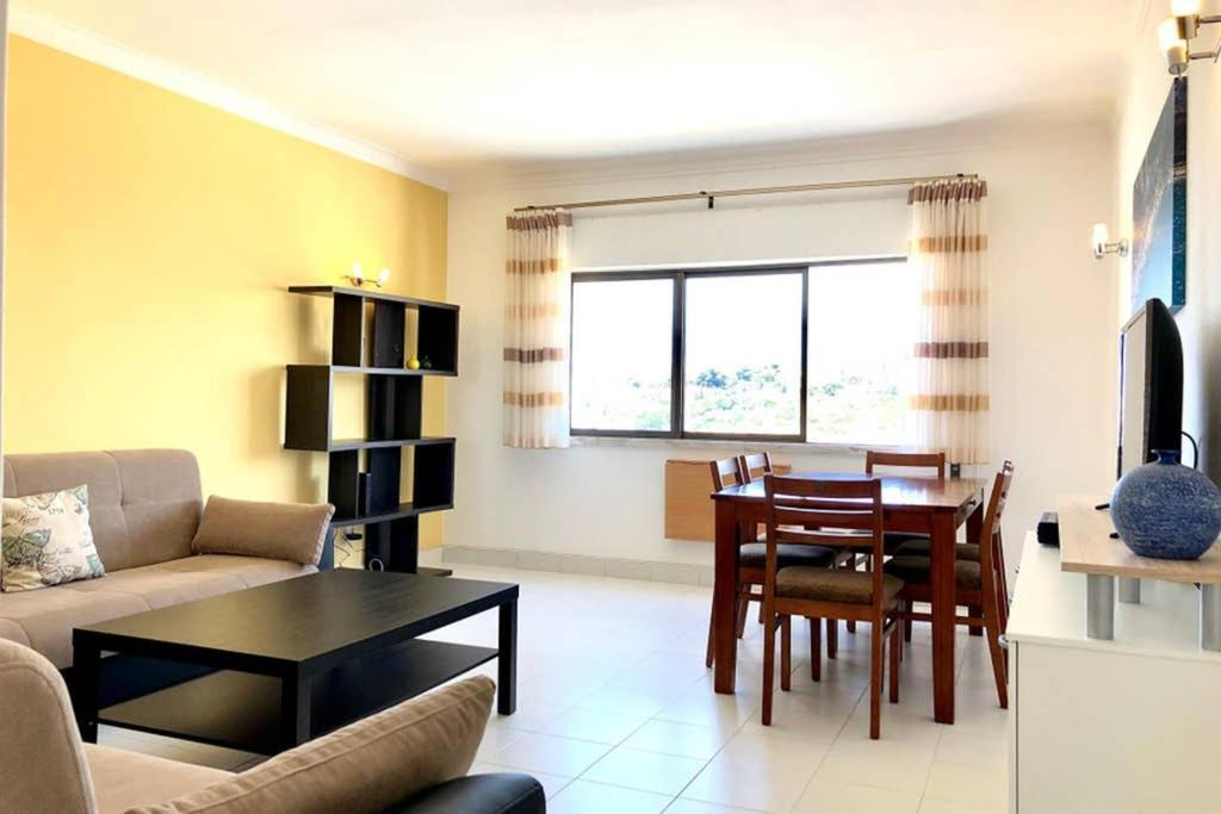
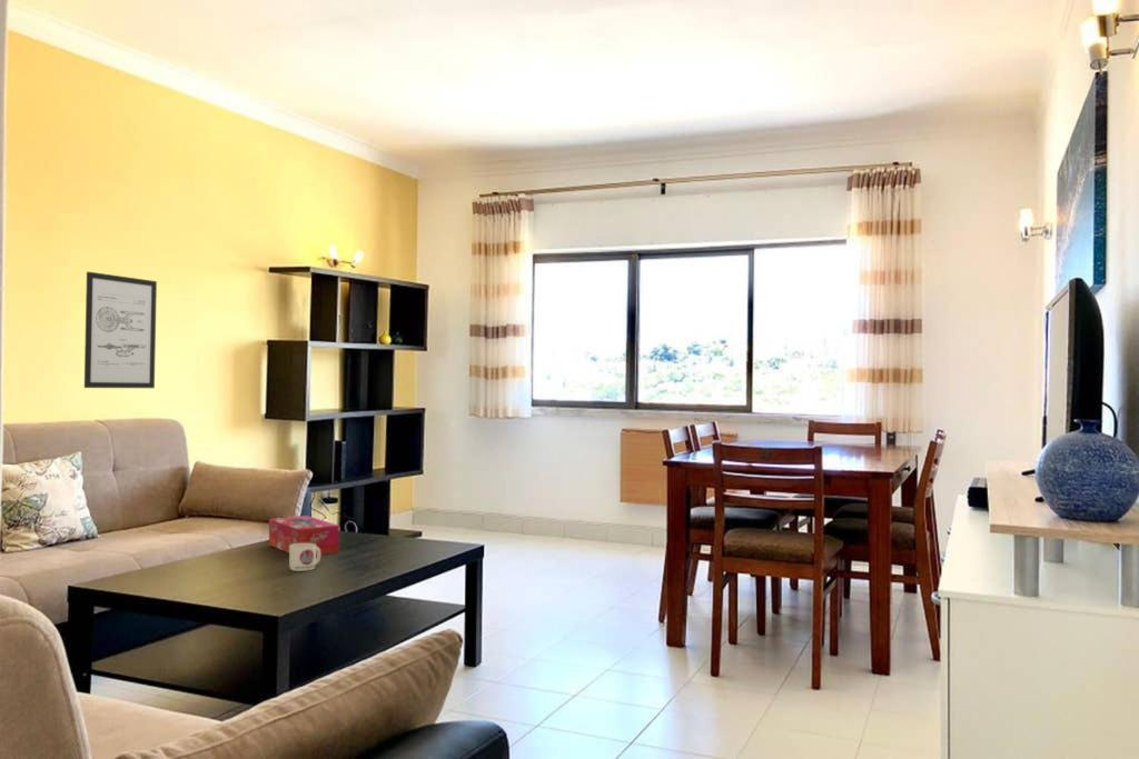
+ tissue box [268,515,340,556]
+ mug [288,543,321,572]
+ wall art [83,270,158,389]
